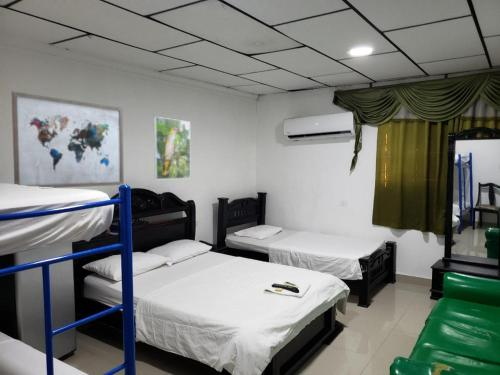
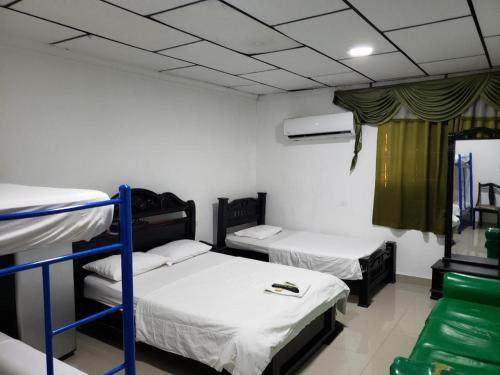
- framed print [153,116,191,180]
- wall art [11,90,125,189]
